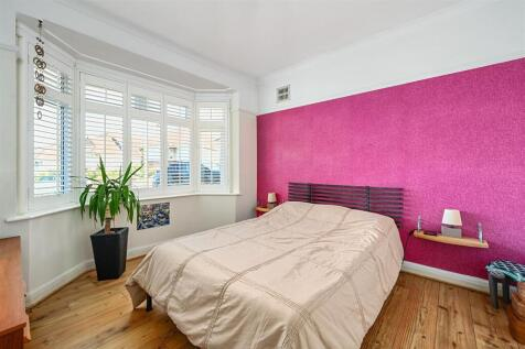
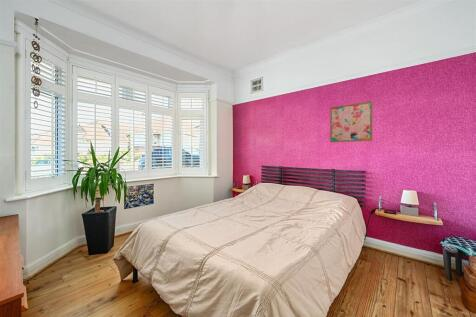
+ wall art [329,100,374,143]
